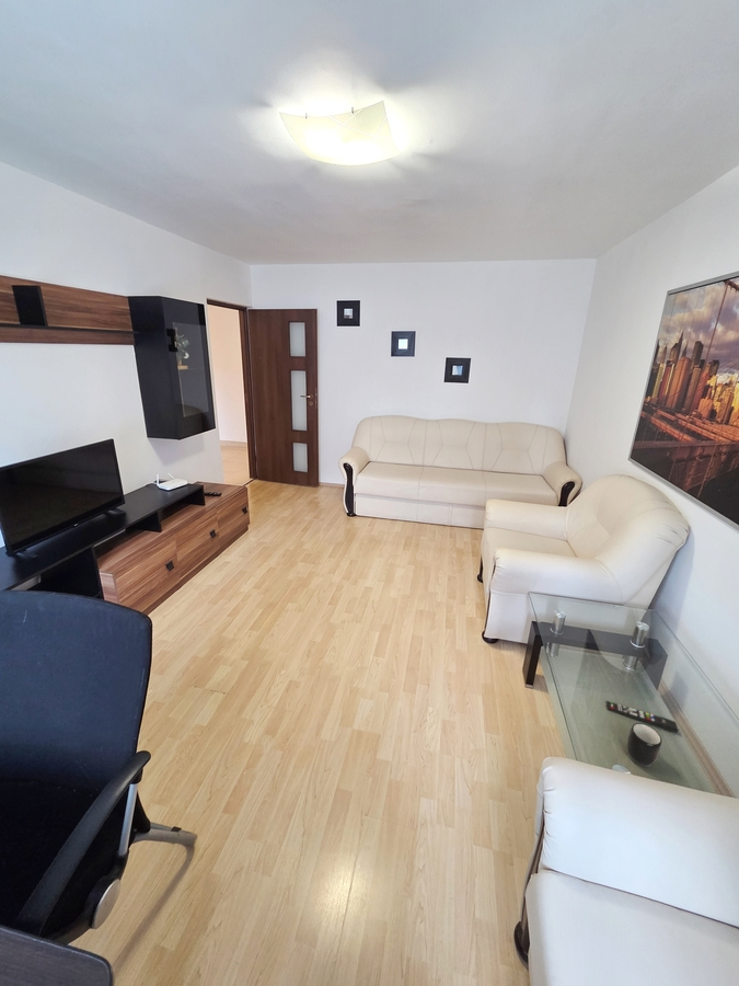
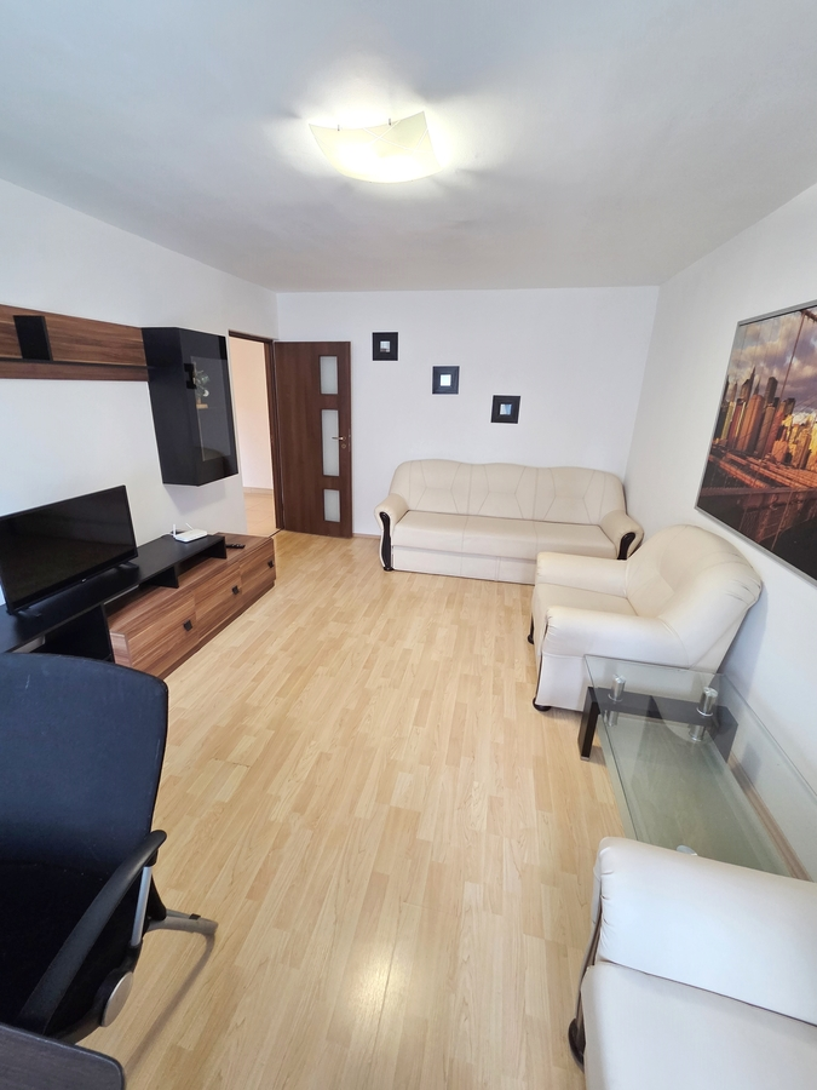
- mug [625,722,662,768]
- remote control [605,700,680,734]
